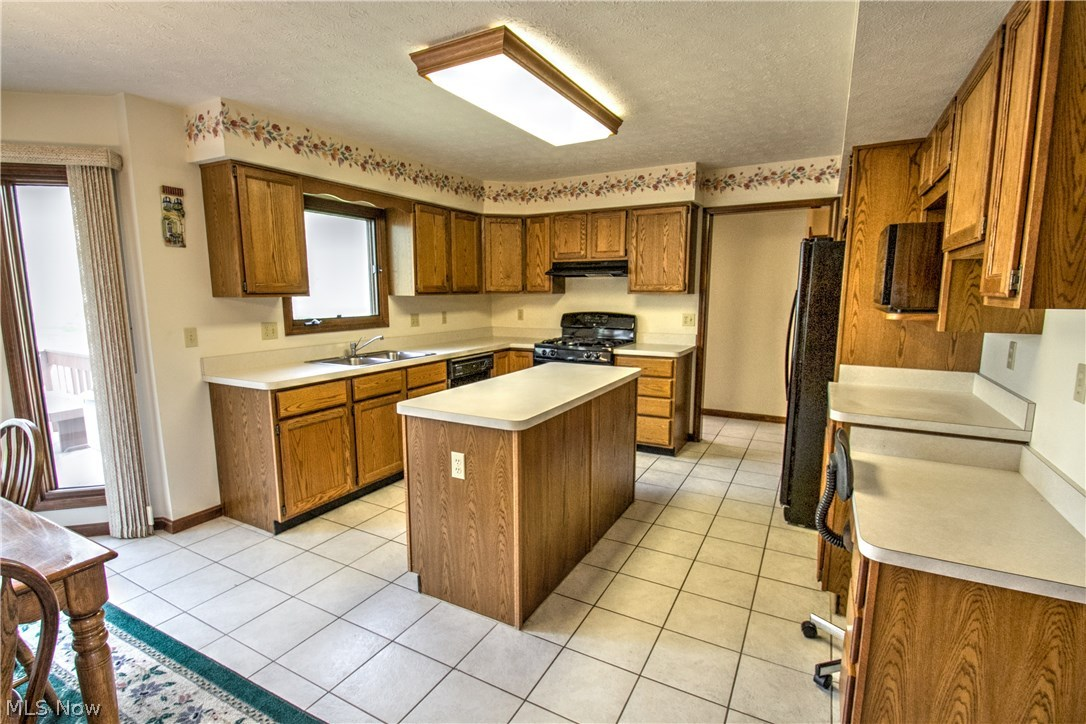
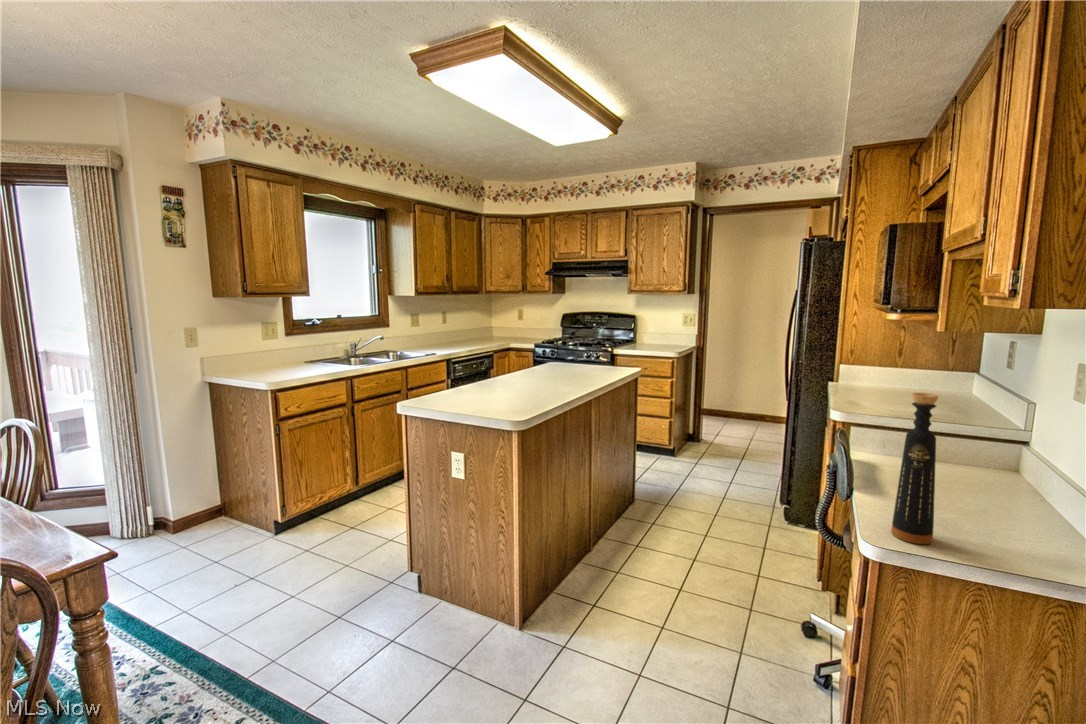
+ bottle [890,392,940,545]
